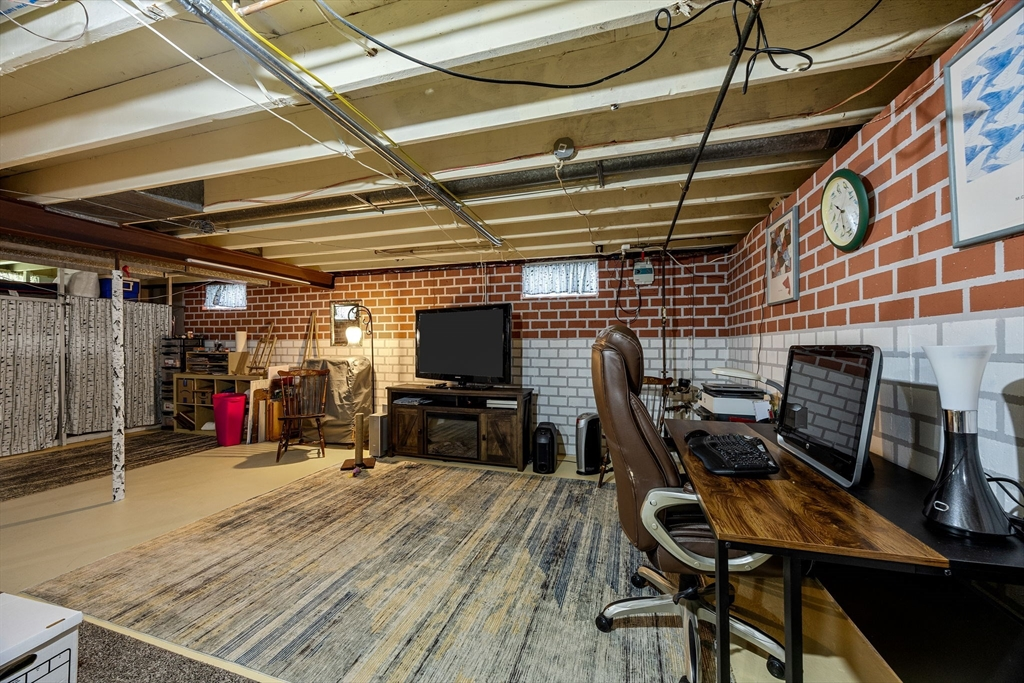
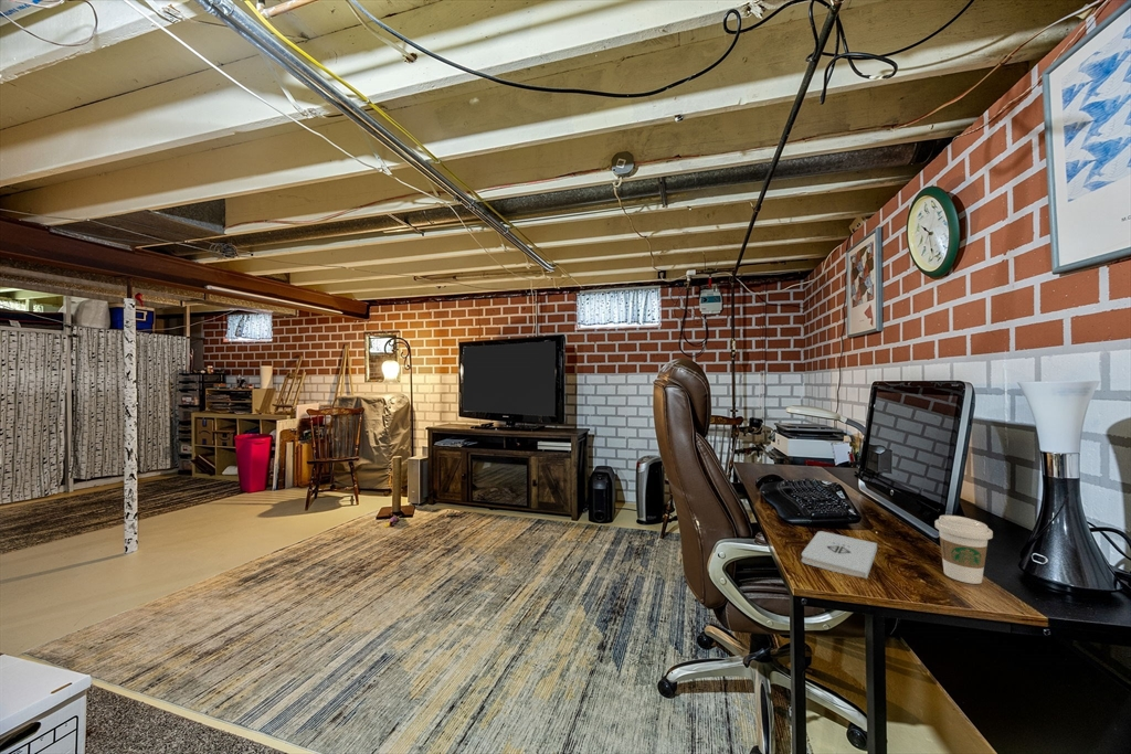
+ notepad [801,530,878,580]
+ coffee cup [933,514,994,585]
